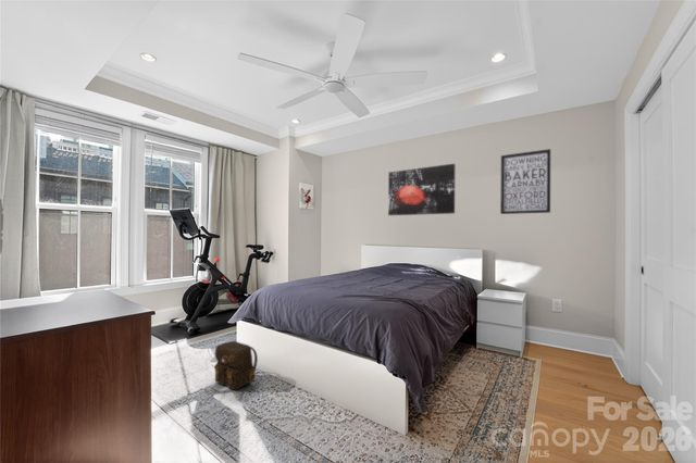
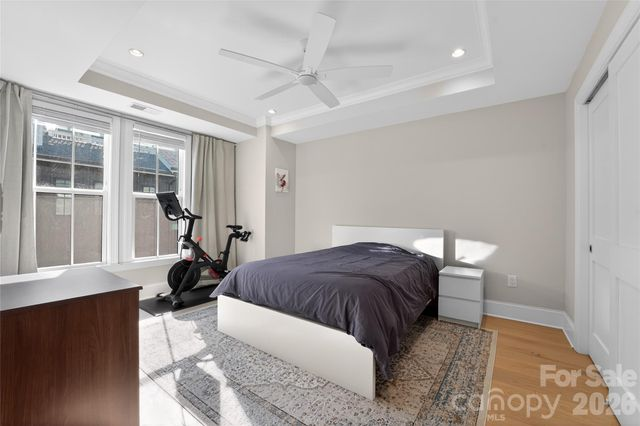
- wall art [387,163,456,216]
- backpack [213,340,259,391]
- wall art [499,148,551,215]
